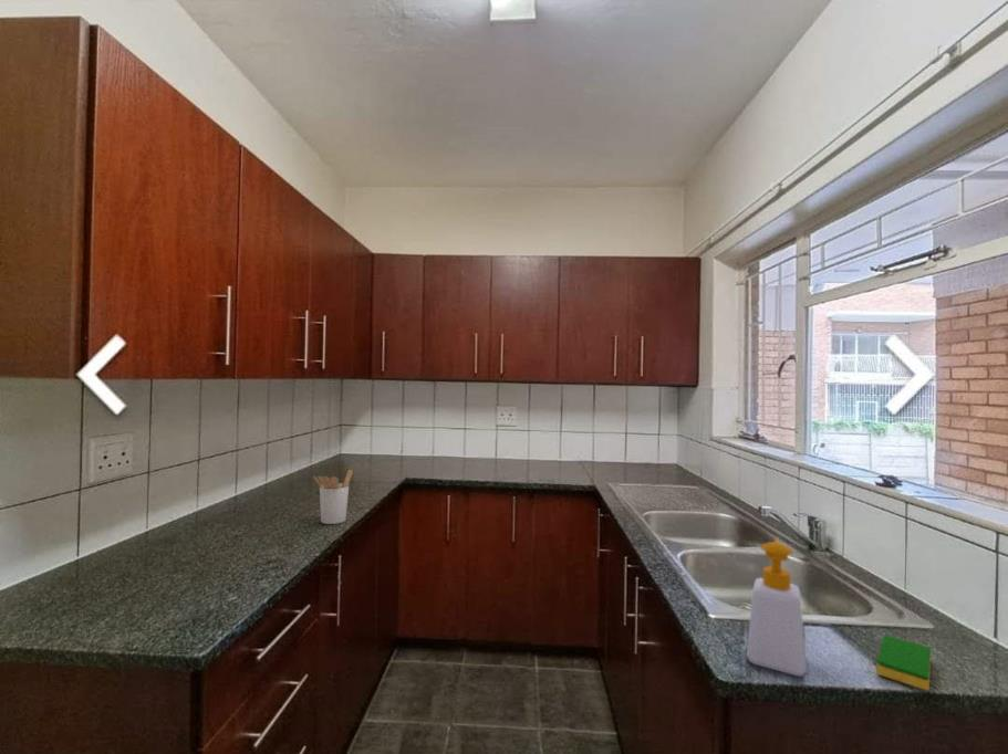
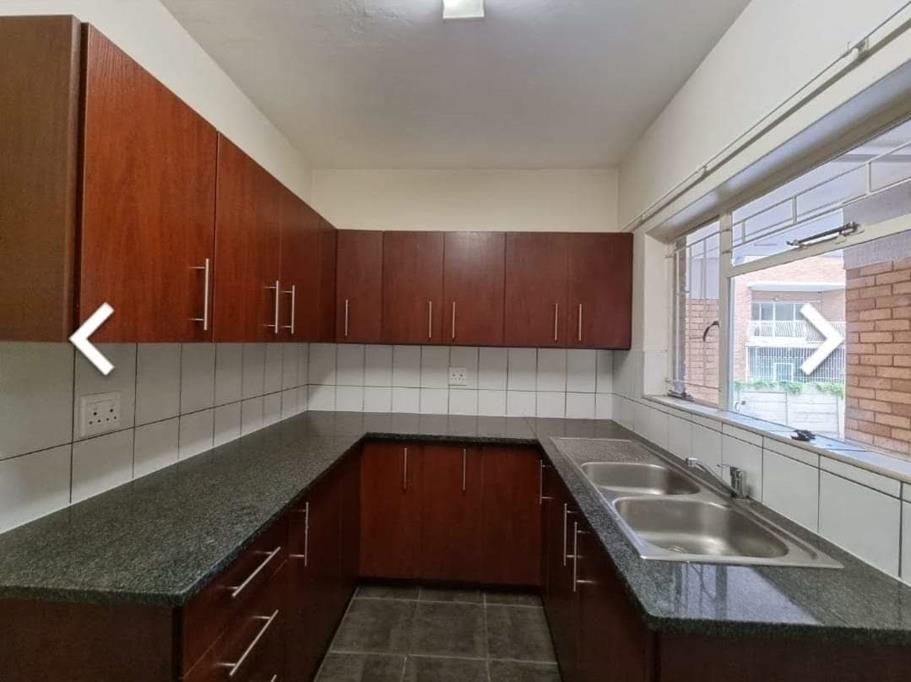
- dish sponge [876,633,932,691]
- soap bottle [746,537,808,677]
- utensil holder [313,469,354,525]
